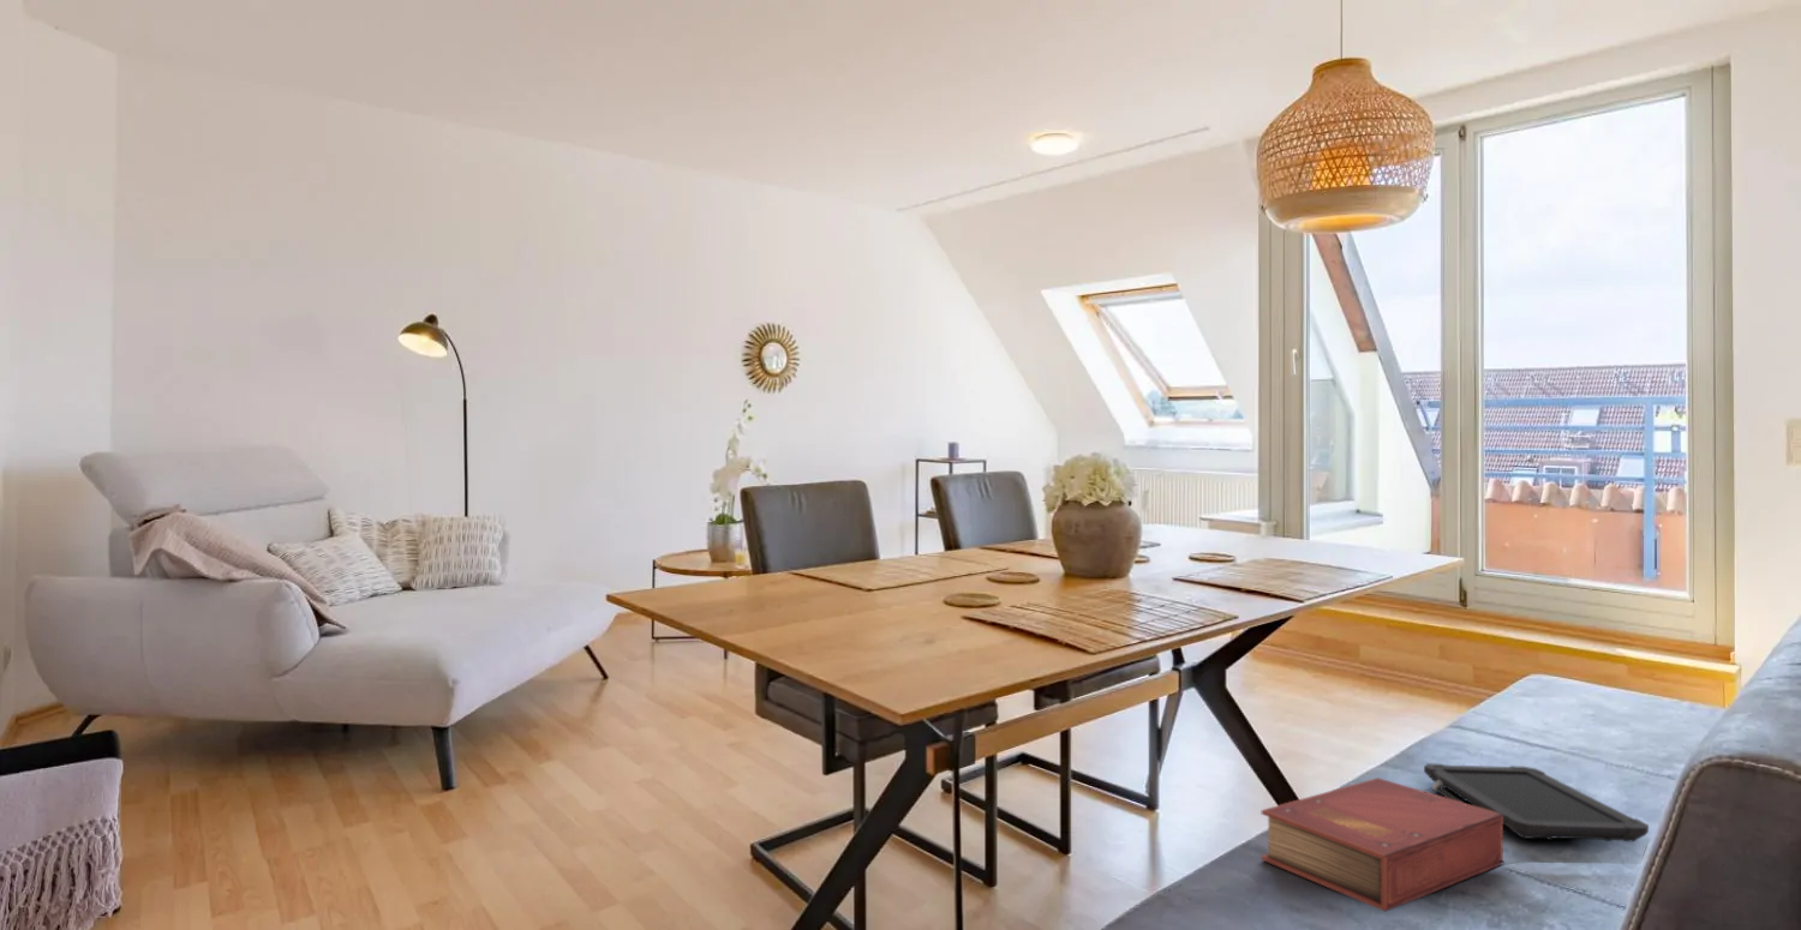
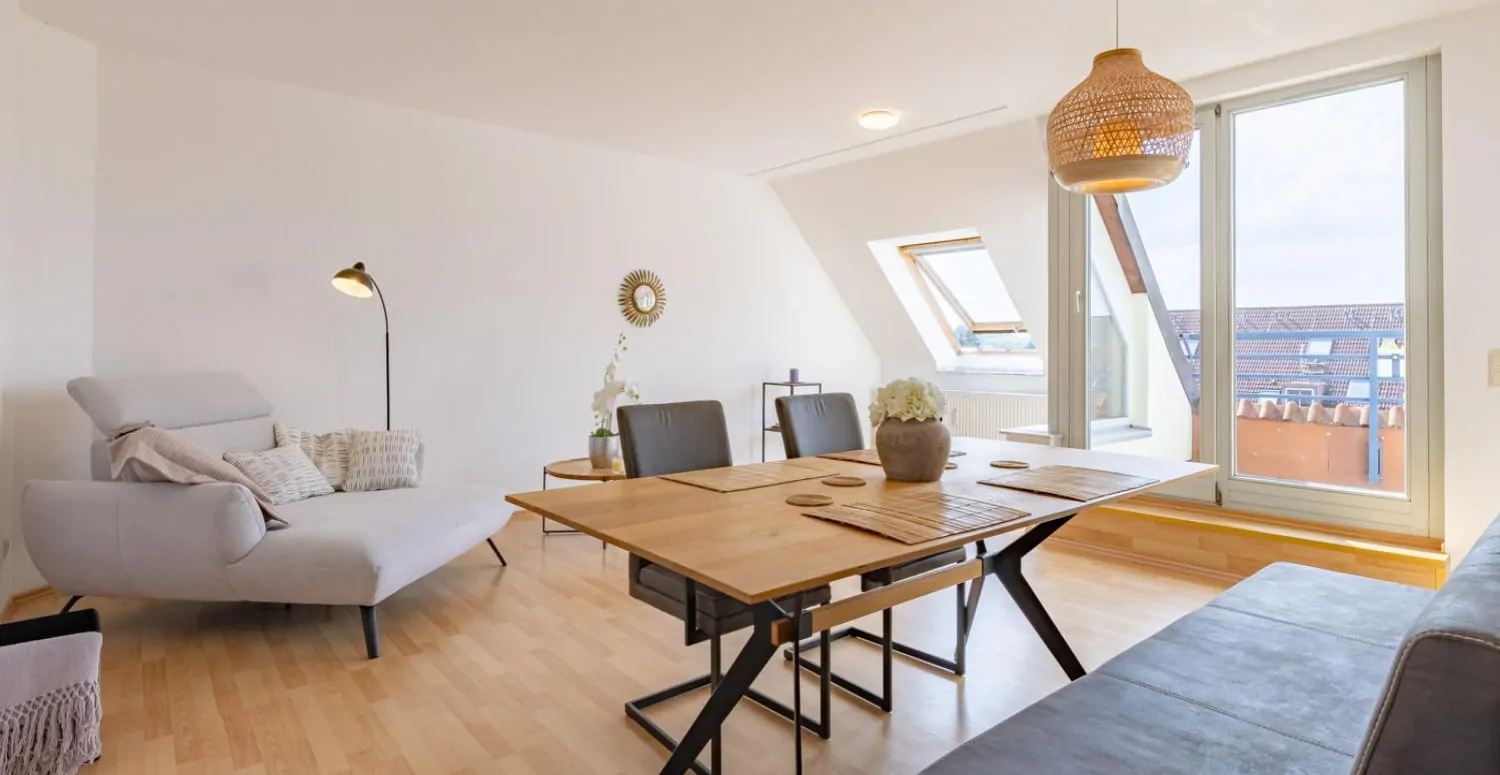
- tablet [1423,762,1650,842]
- book [1261,776,1504,913]
